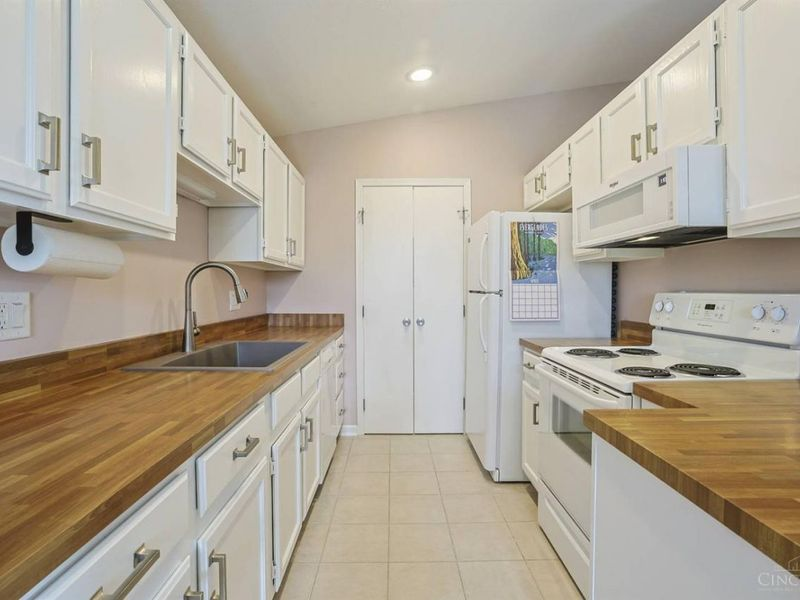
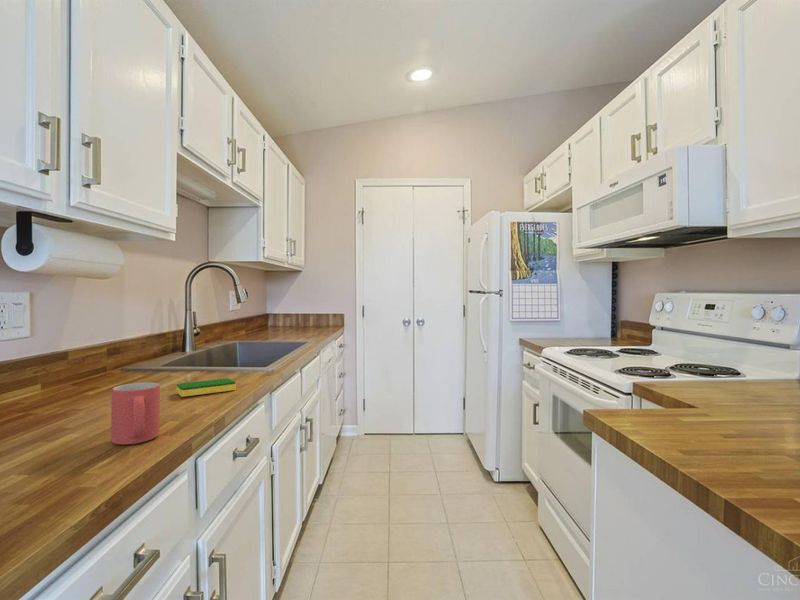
+ dish sponge [176,377,237,398]
+ mug [110,382,161,446]
